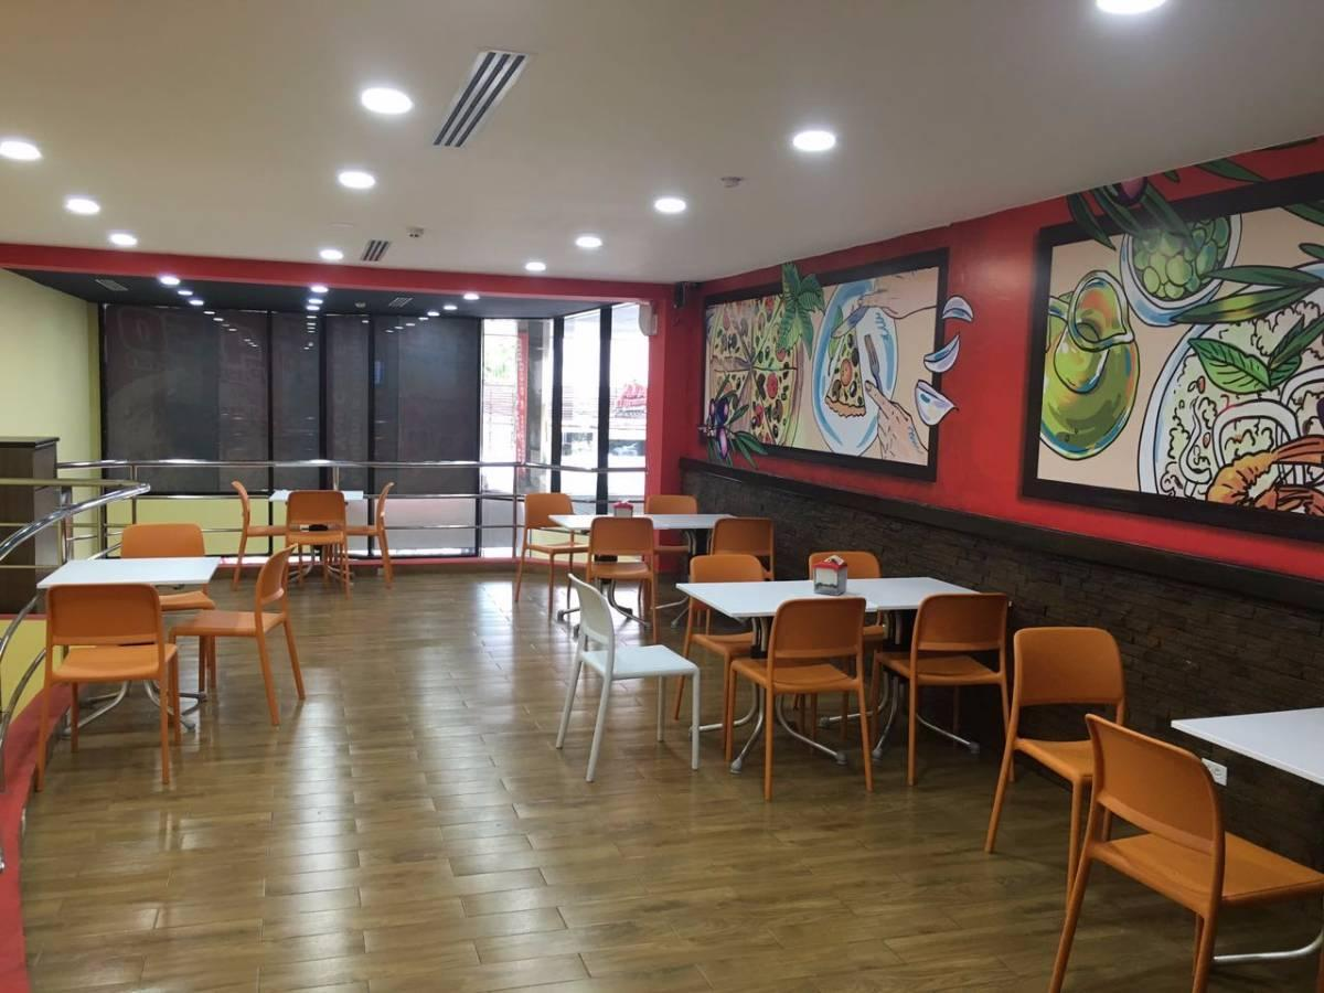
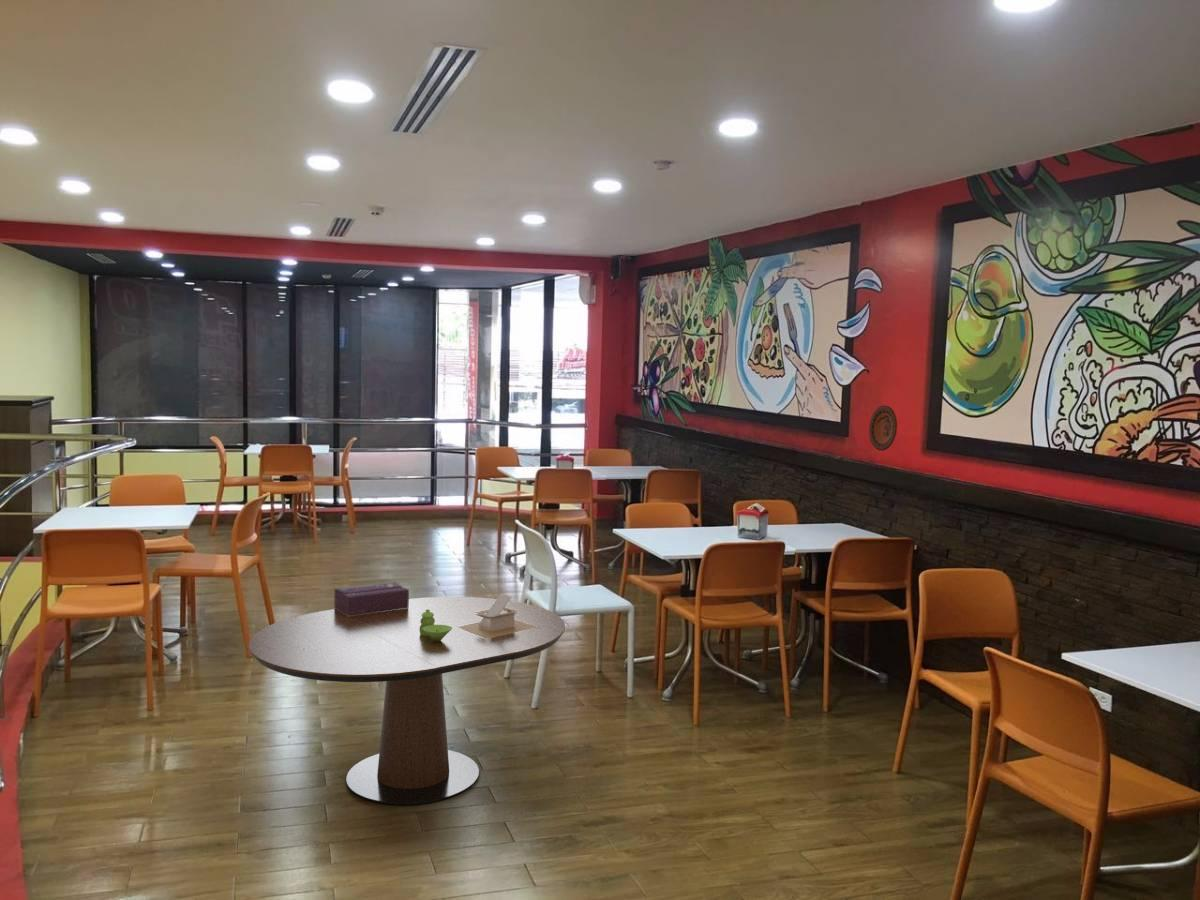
+ decorative plate [868,405,898,452]
+ condiment set [419,609,452,641]
+ napkin holder [459,592,536,638]
+ dining table [248,596,566,805]
+ tissue box [333,581,410,616]
